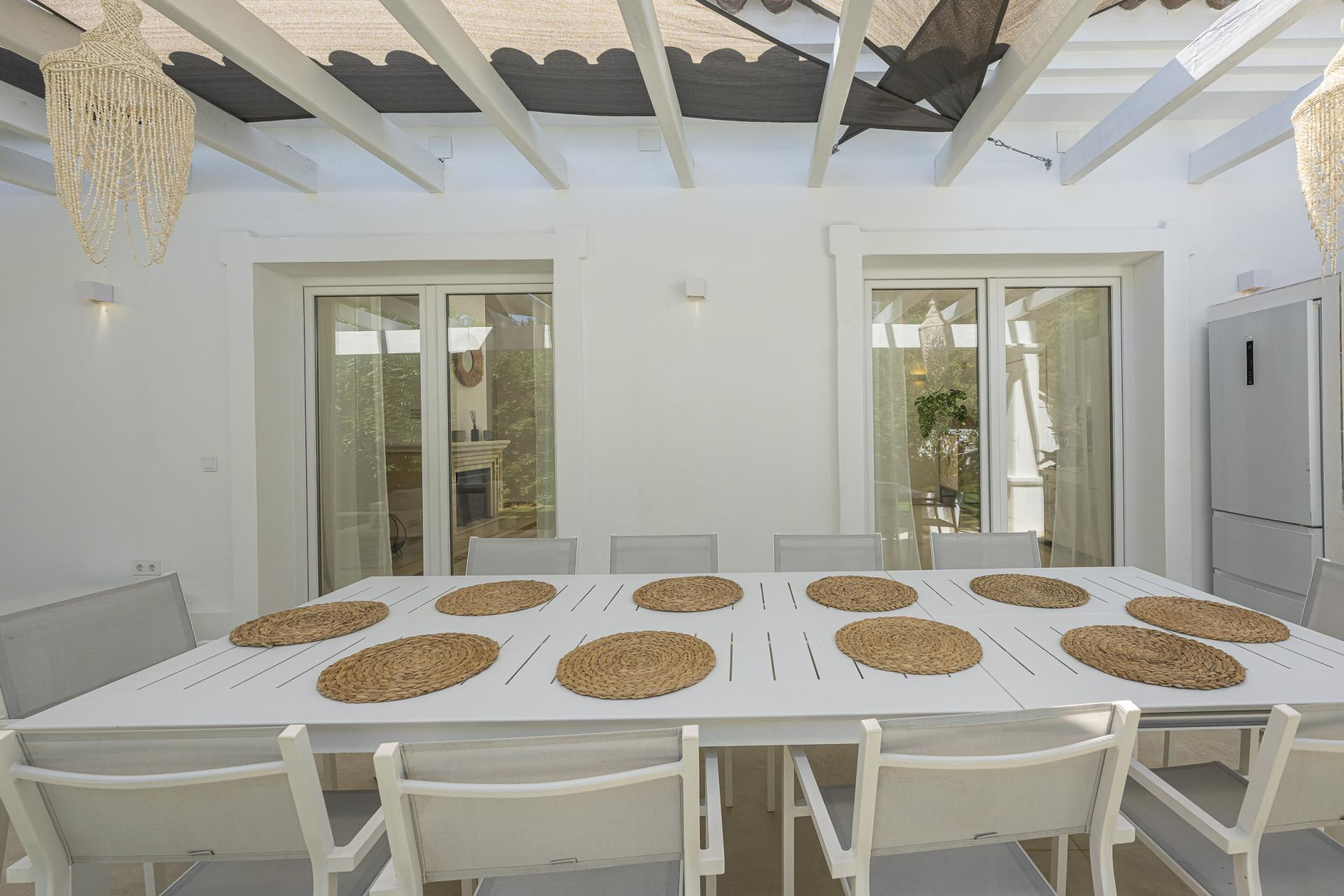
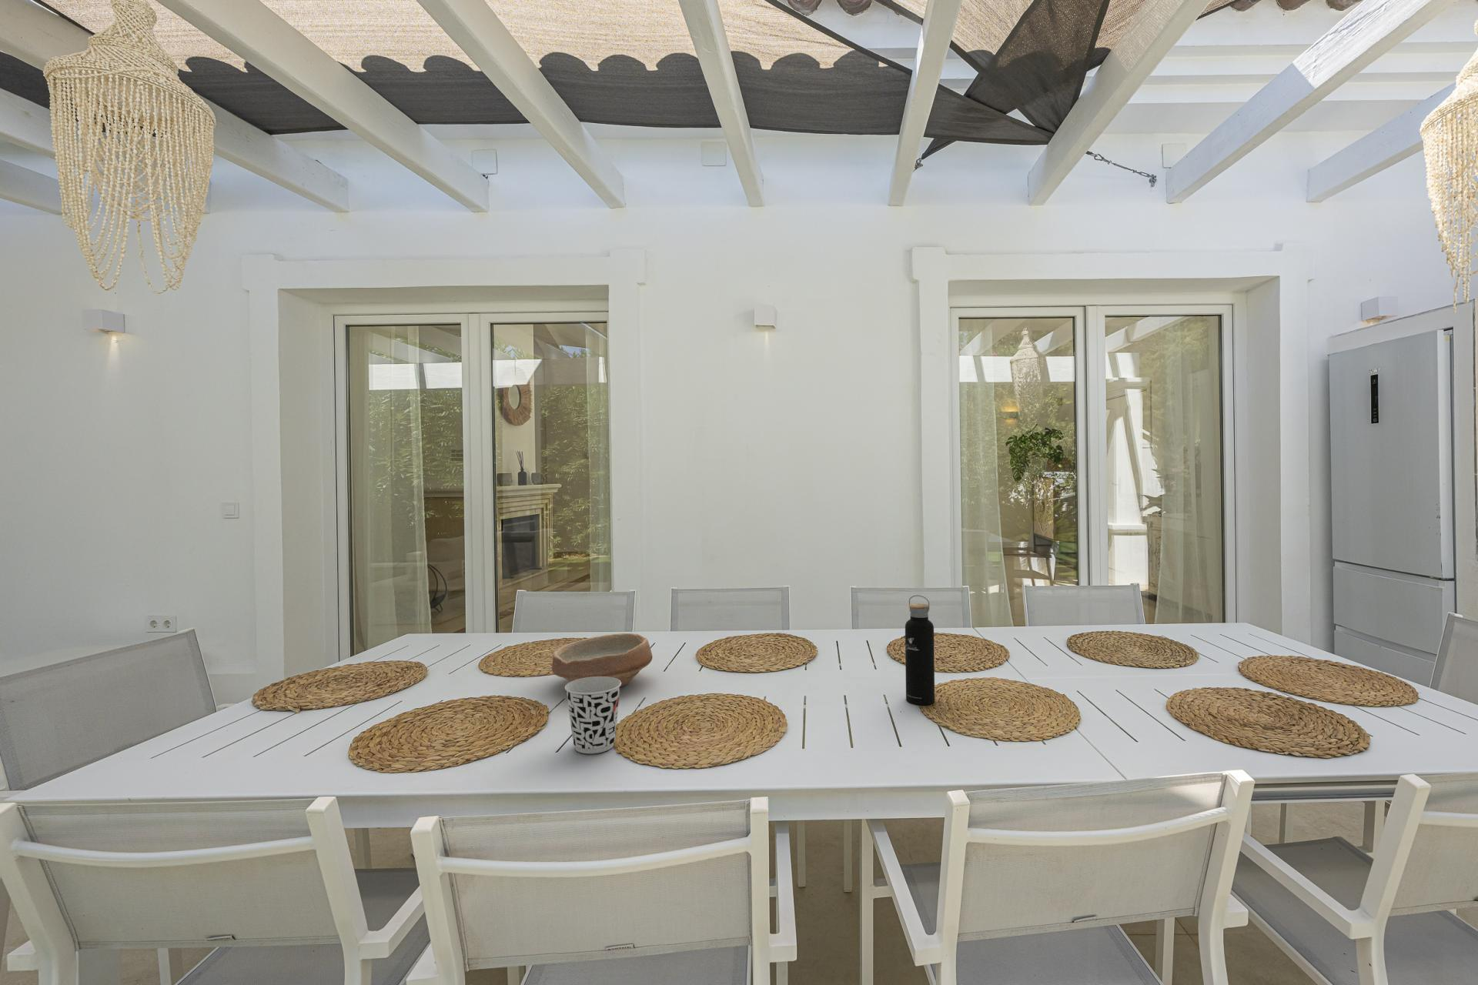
+ bowl [551,632,653,687]
+ cup [564,676,621,754]
+ water bottle [905,594,936,706]
